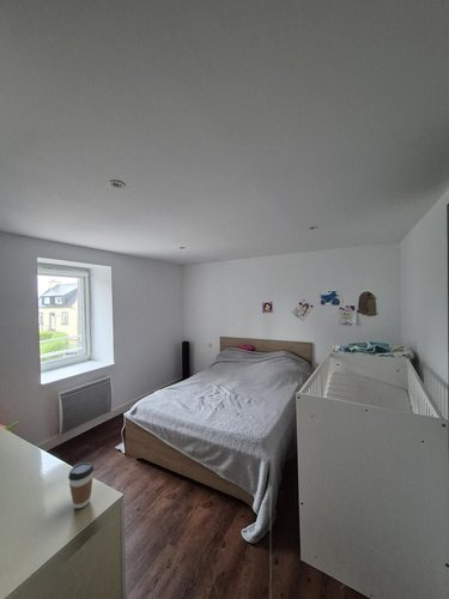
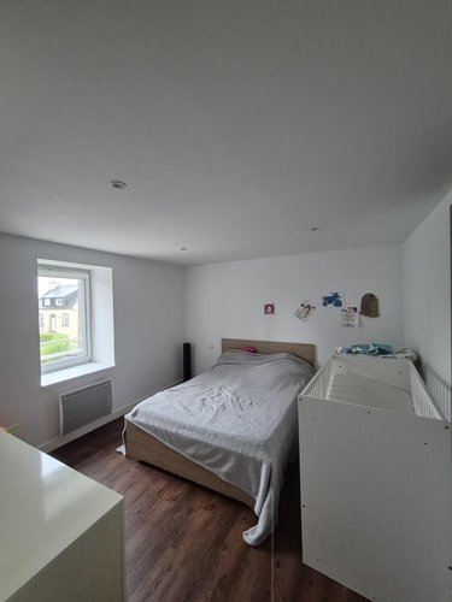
- coffee cup [67,461,95,509]
